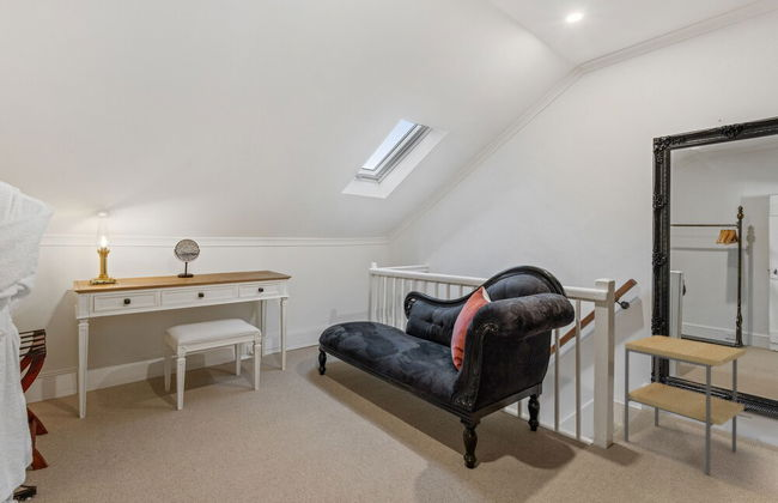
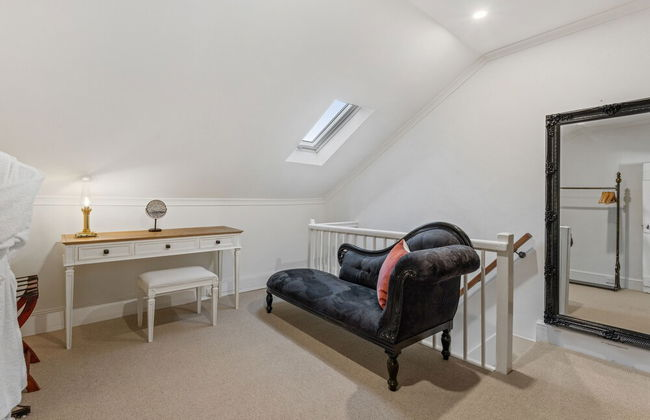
- side table [624,334,747,477]
